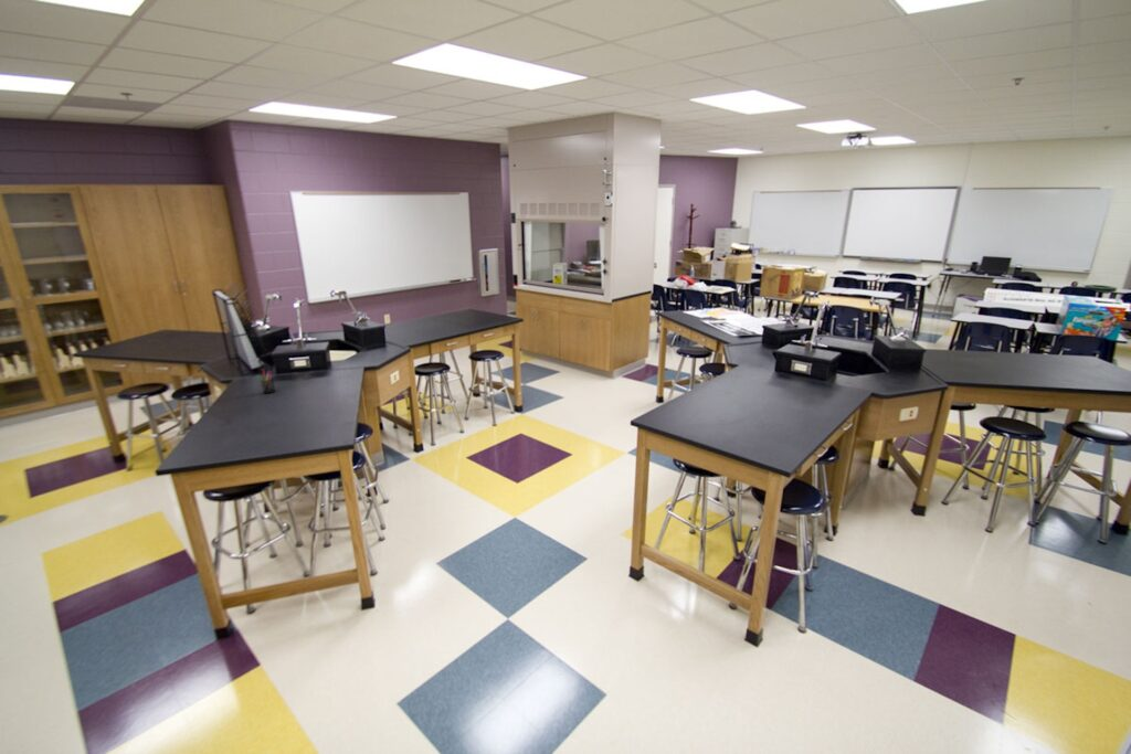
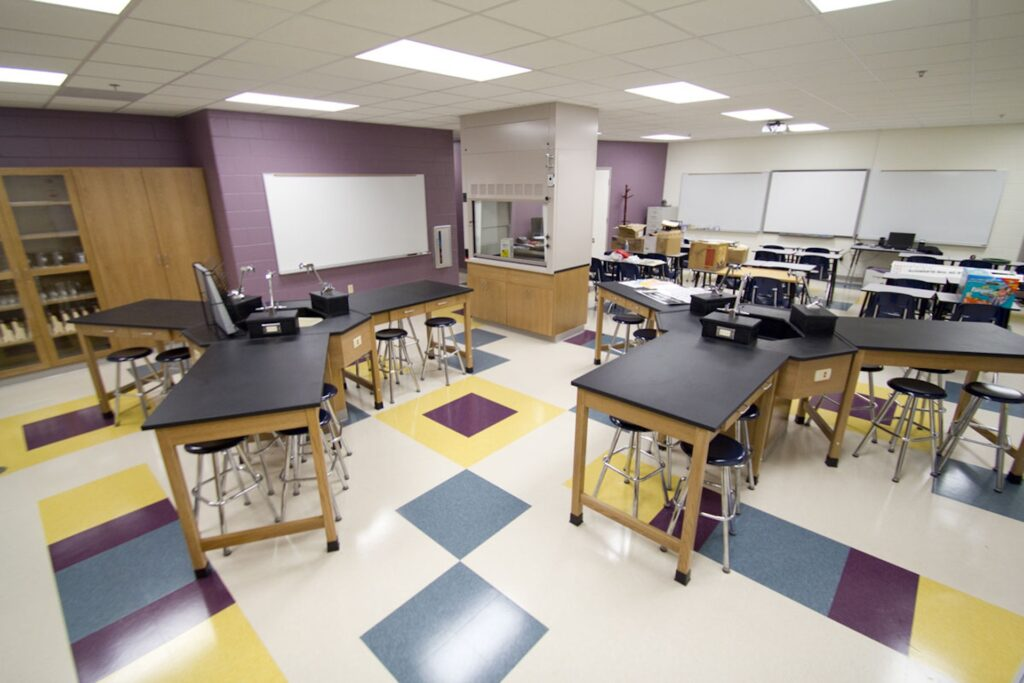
- pen holder [255,368,276,394]
